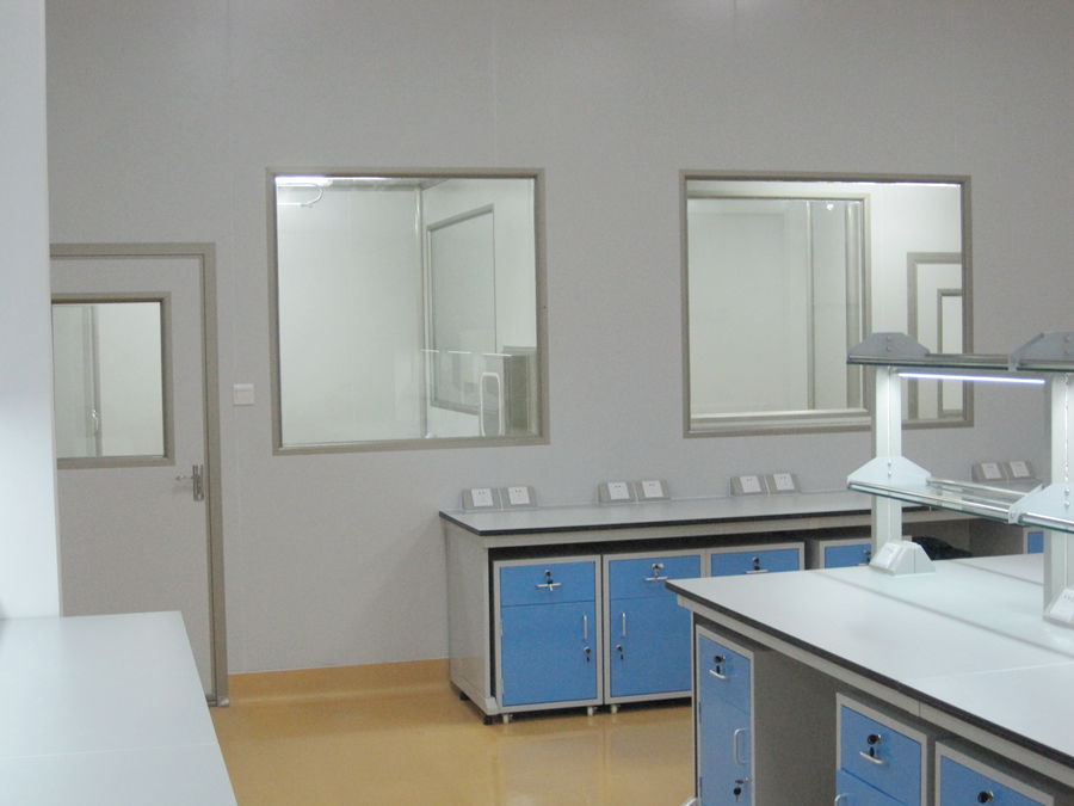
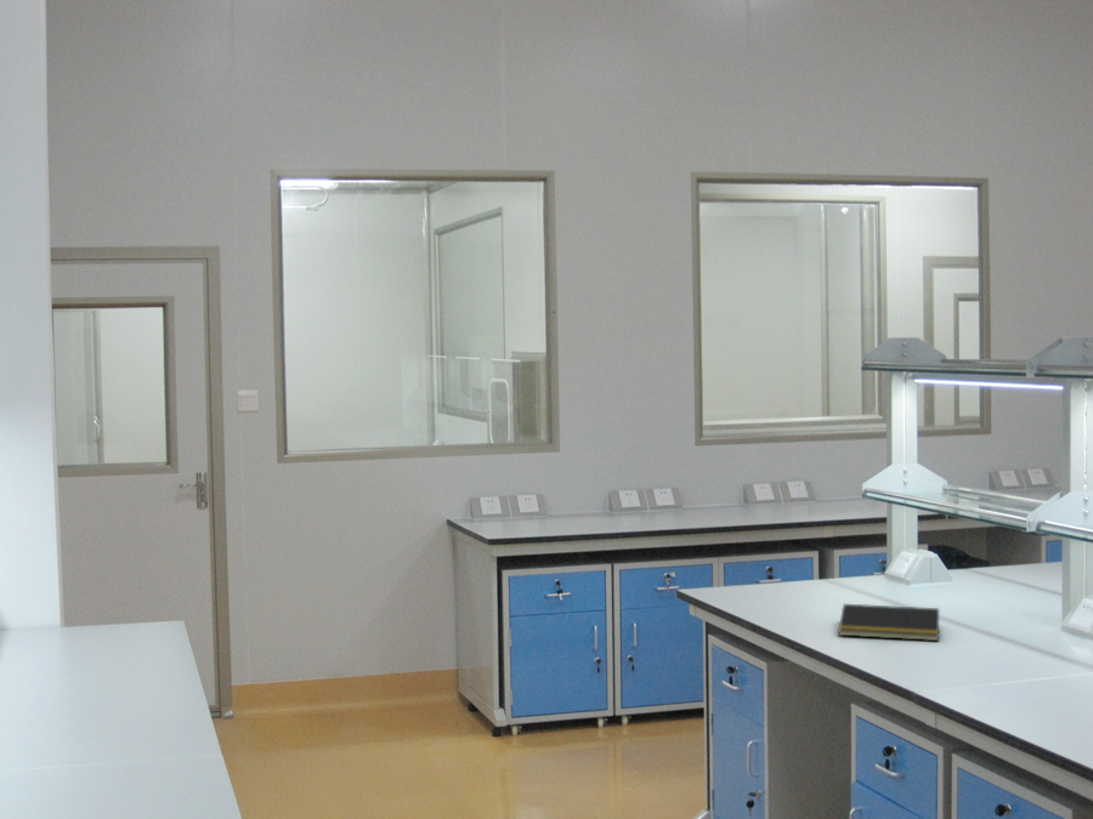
+ notepad [837,603,940,642]
